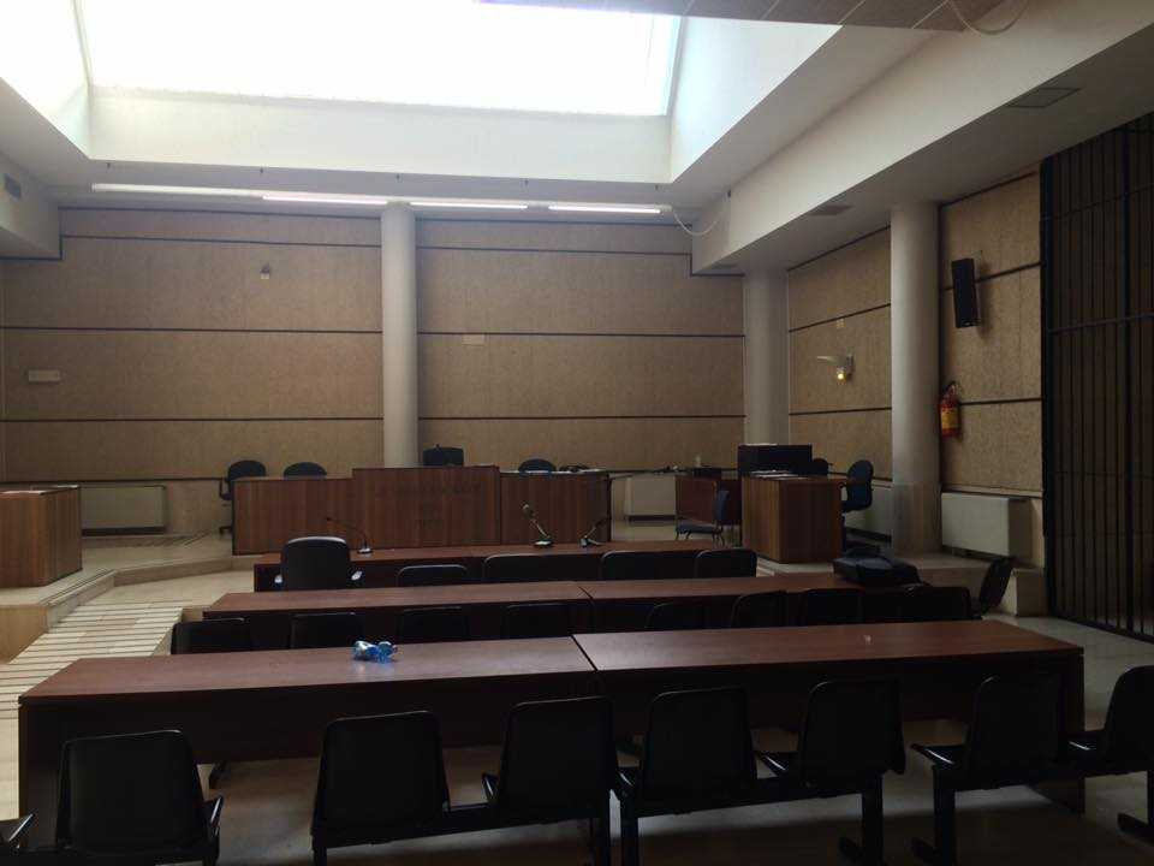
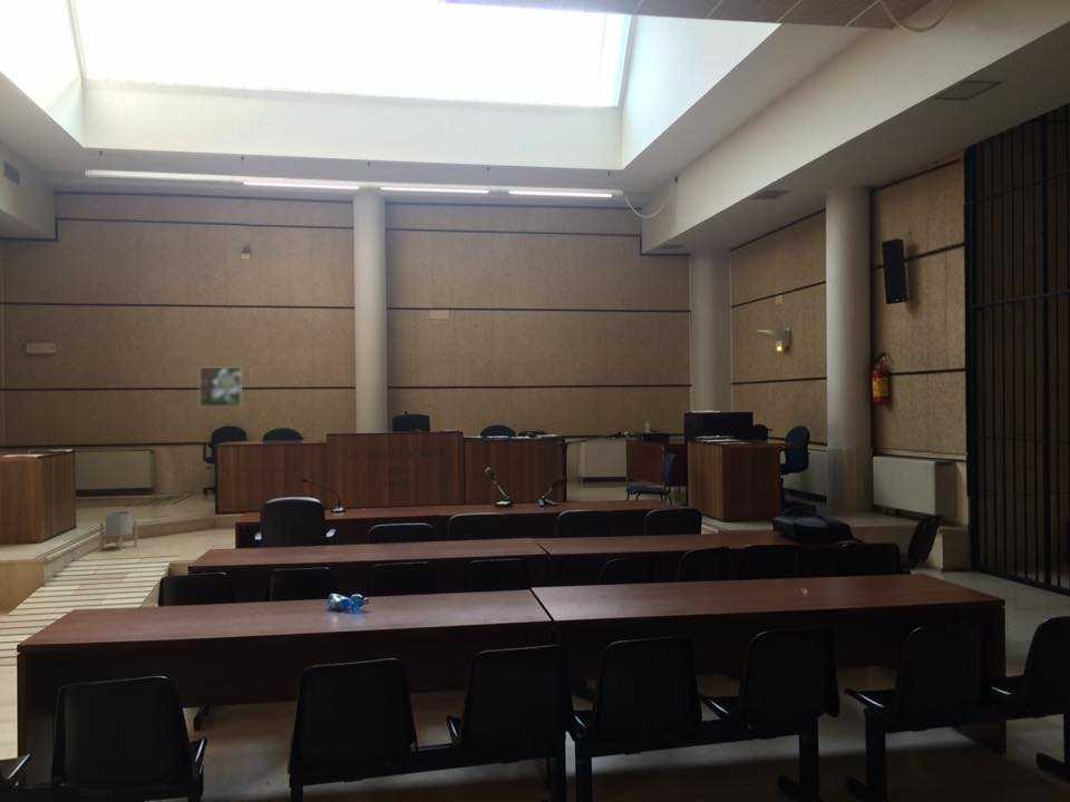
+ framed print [198,366,243,408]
+ planter [99,510,138,551]
